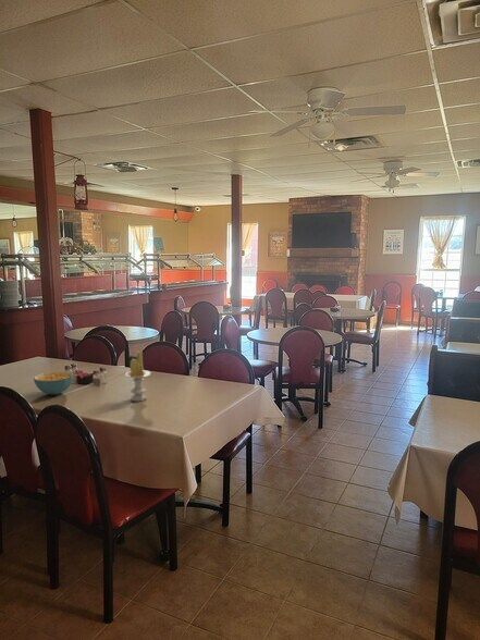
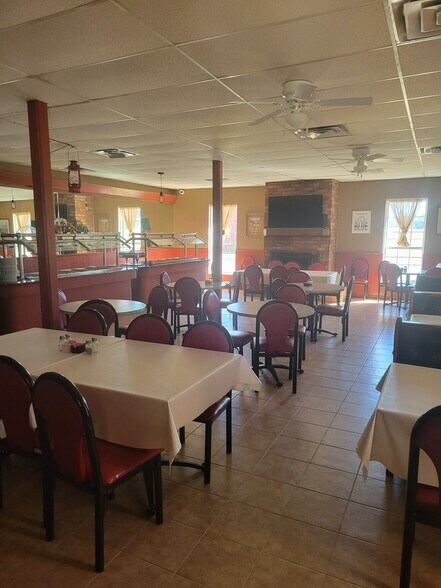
- candle [124,349,151,403]
- cereal bowl [33,370,75,396]
